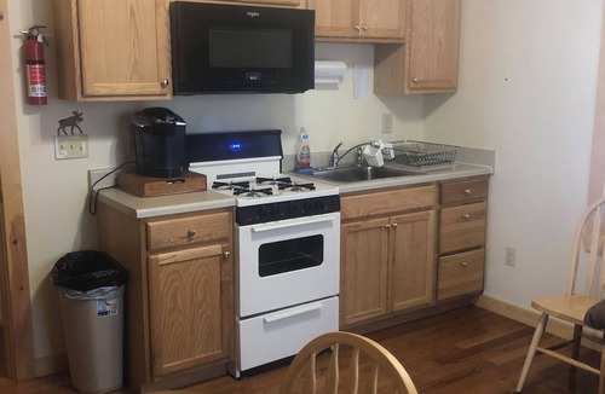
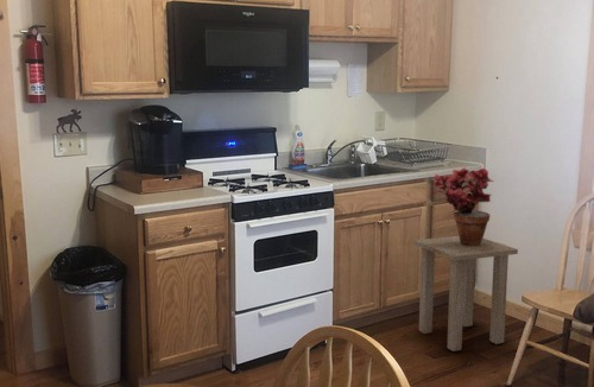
+ side table [412,235,519,353]
+ potted plant [430,166,495,247]
